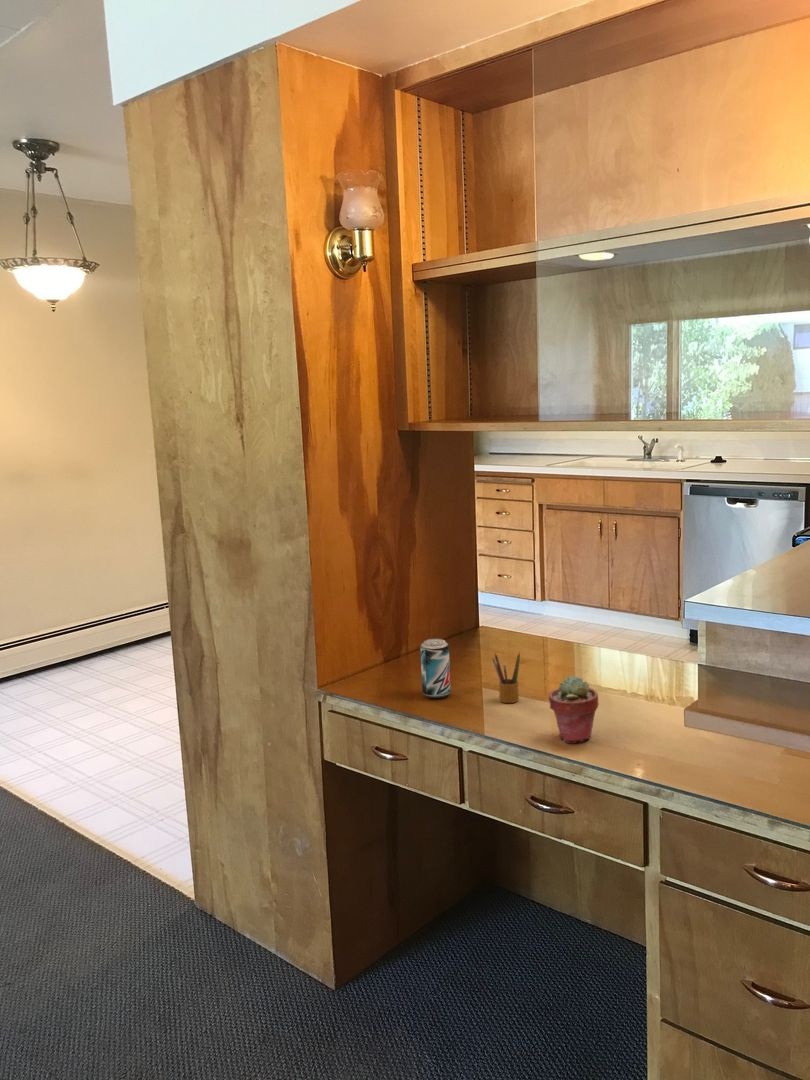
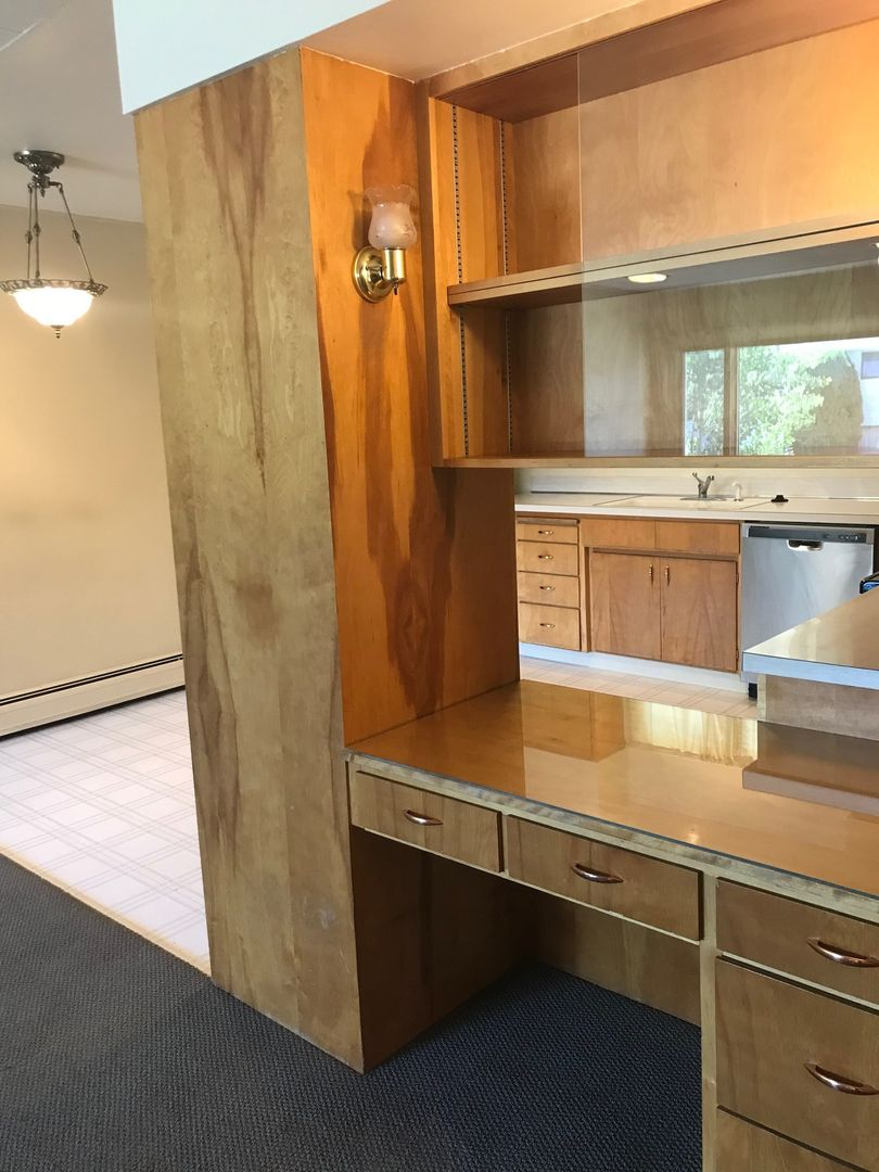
- potted succulent [548,675,600,744]
- beer can [419,638,451,699]
- pencil box [492,651,521,704]
